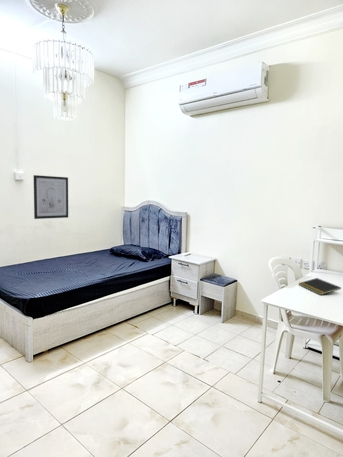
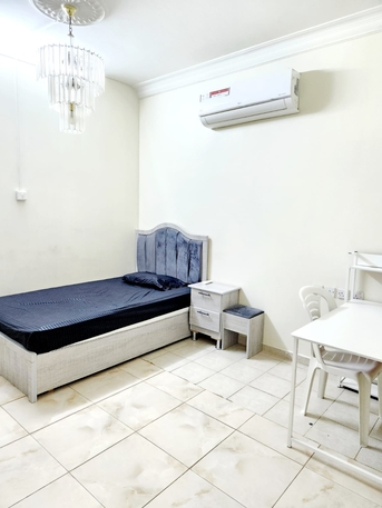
- notepad [298,277,342,296]
- wall art [33,174,69,220]
